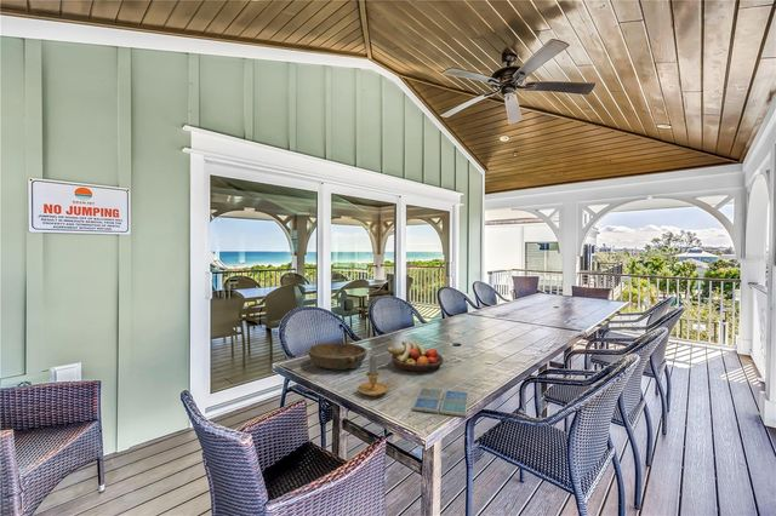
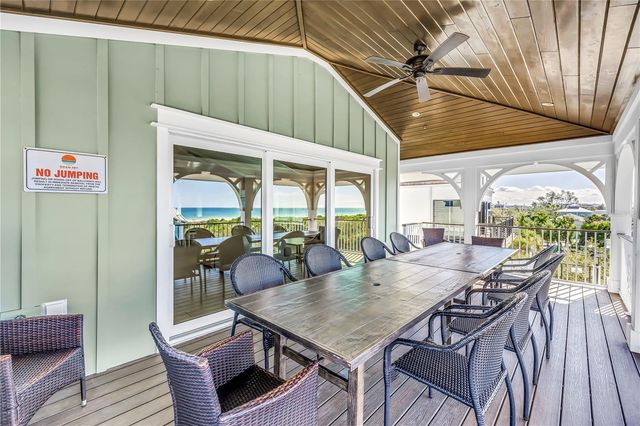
- fruit bowl [386,340,444,373]
- candle [356,354,395,397]
- drink coaster [411,386,470,418]
- bowl [307,342,369,371]
